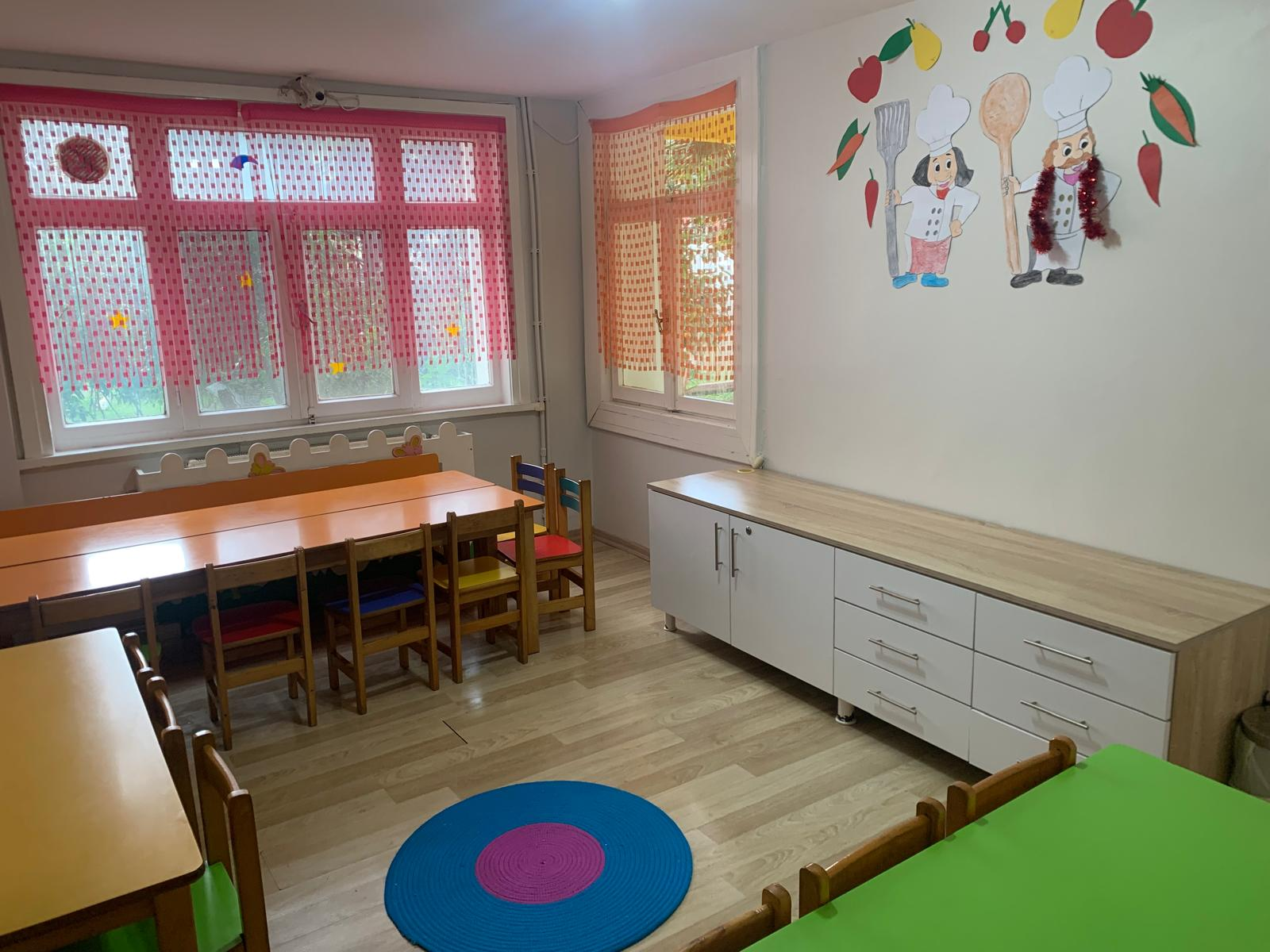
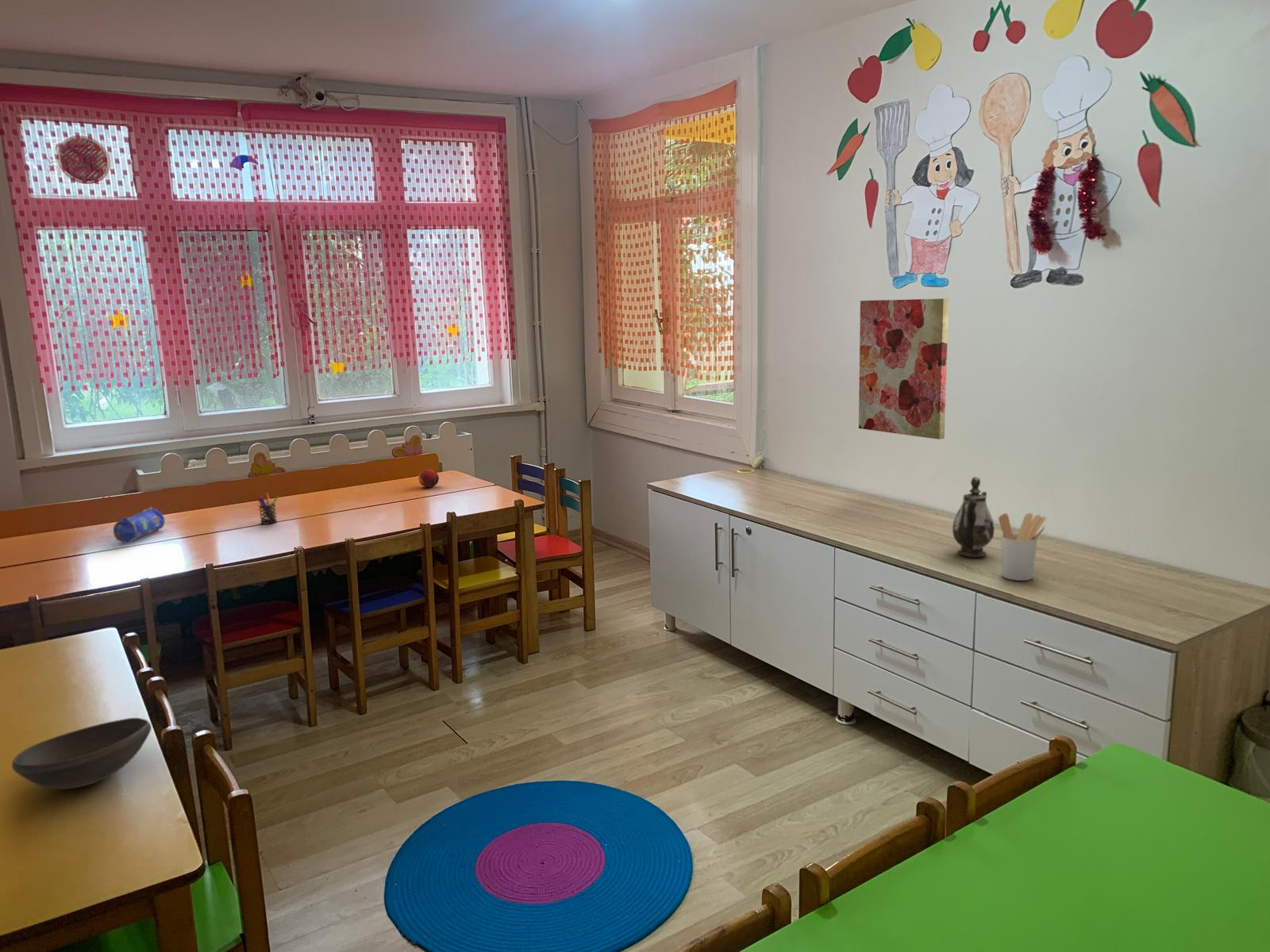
+ pen holder [256,492,279,525]
+ fruit [418,469,440,488]
+ pencil case [113,506,166,543]
+ utensil holder [998,512,1046,582]
+ wall art [858,298,949,440]
+ bowl [11,717,152,790]
+ teapot [952,476,995,559]
